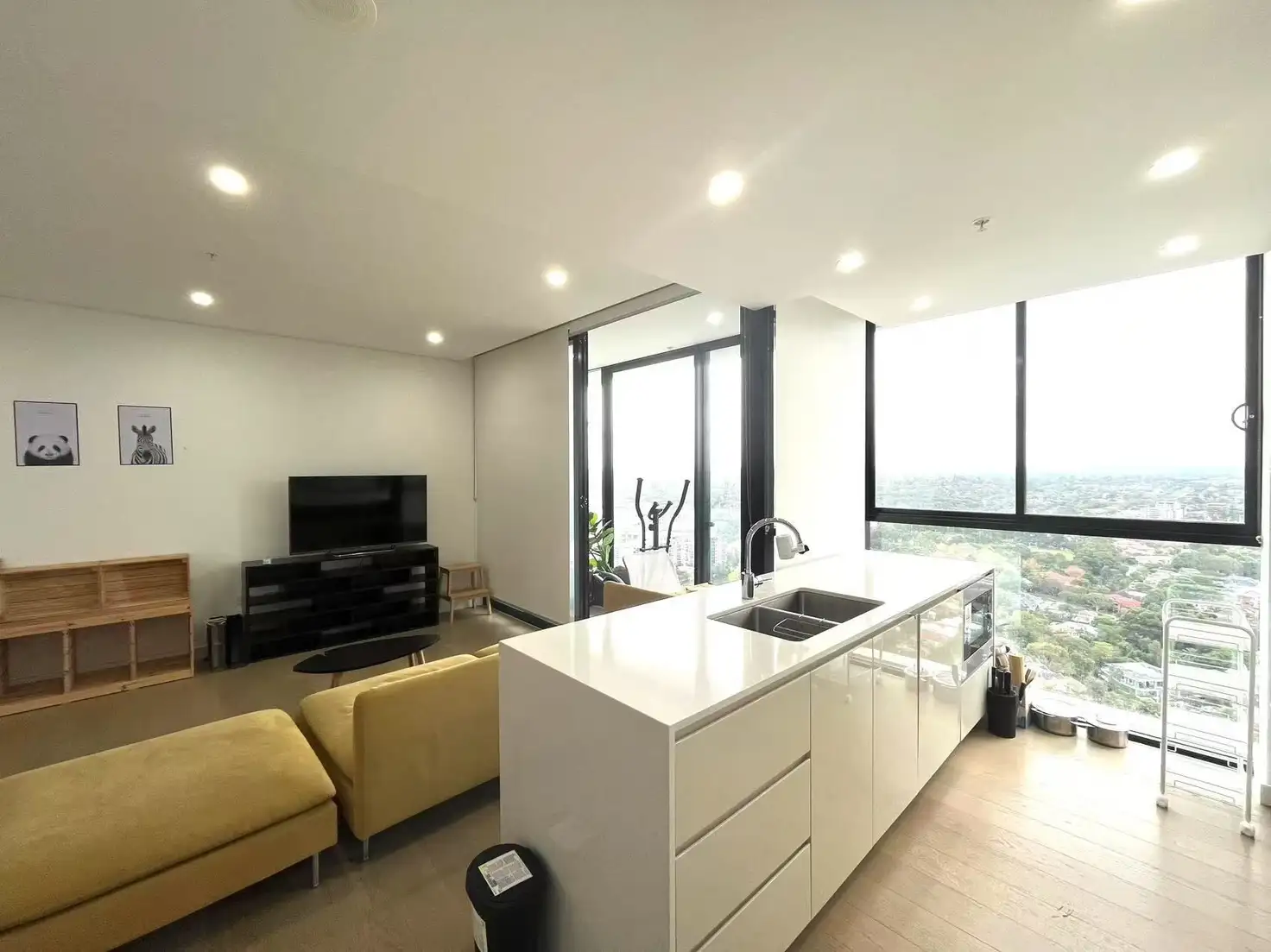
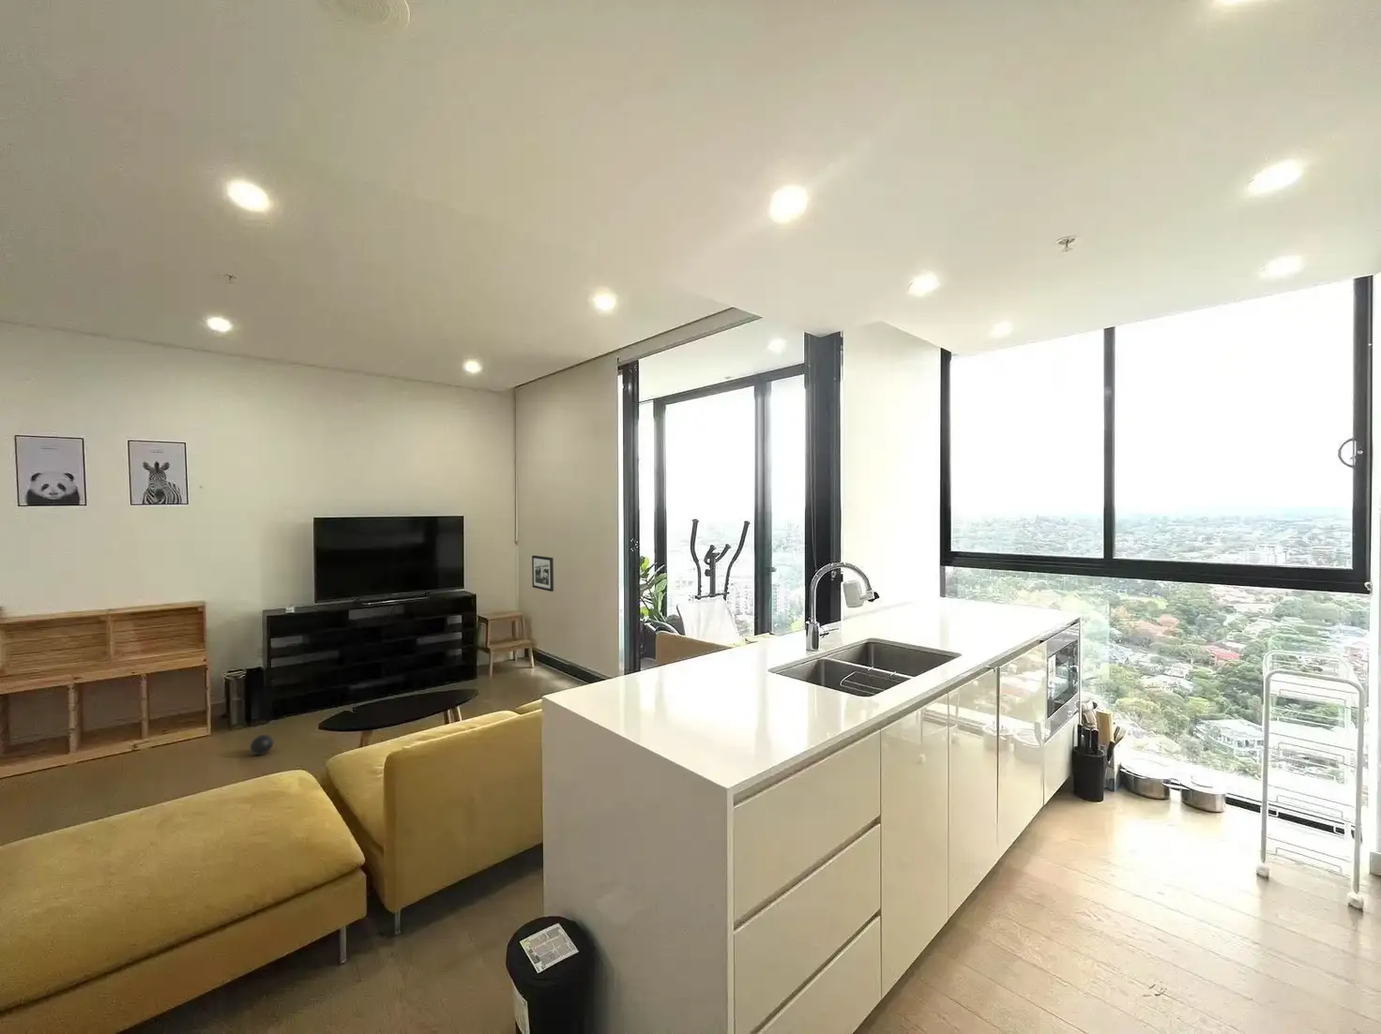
+ ball [249,734,275,756]
+ picture frame [531,555,554,592]
